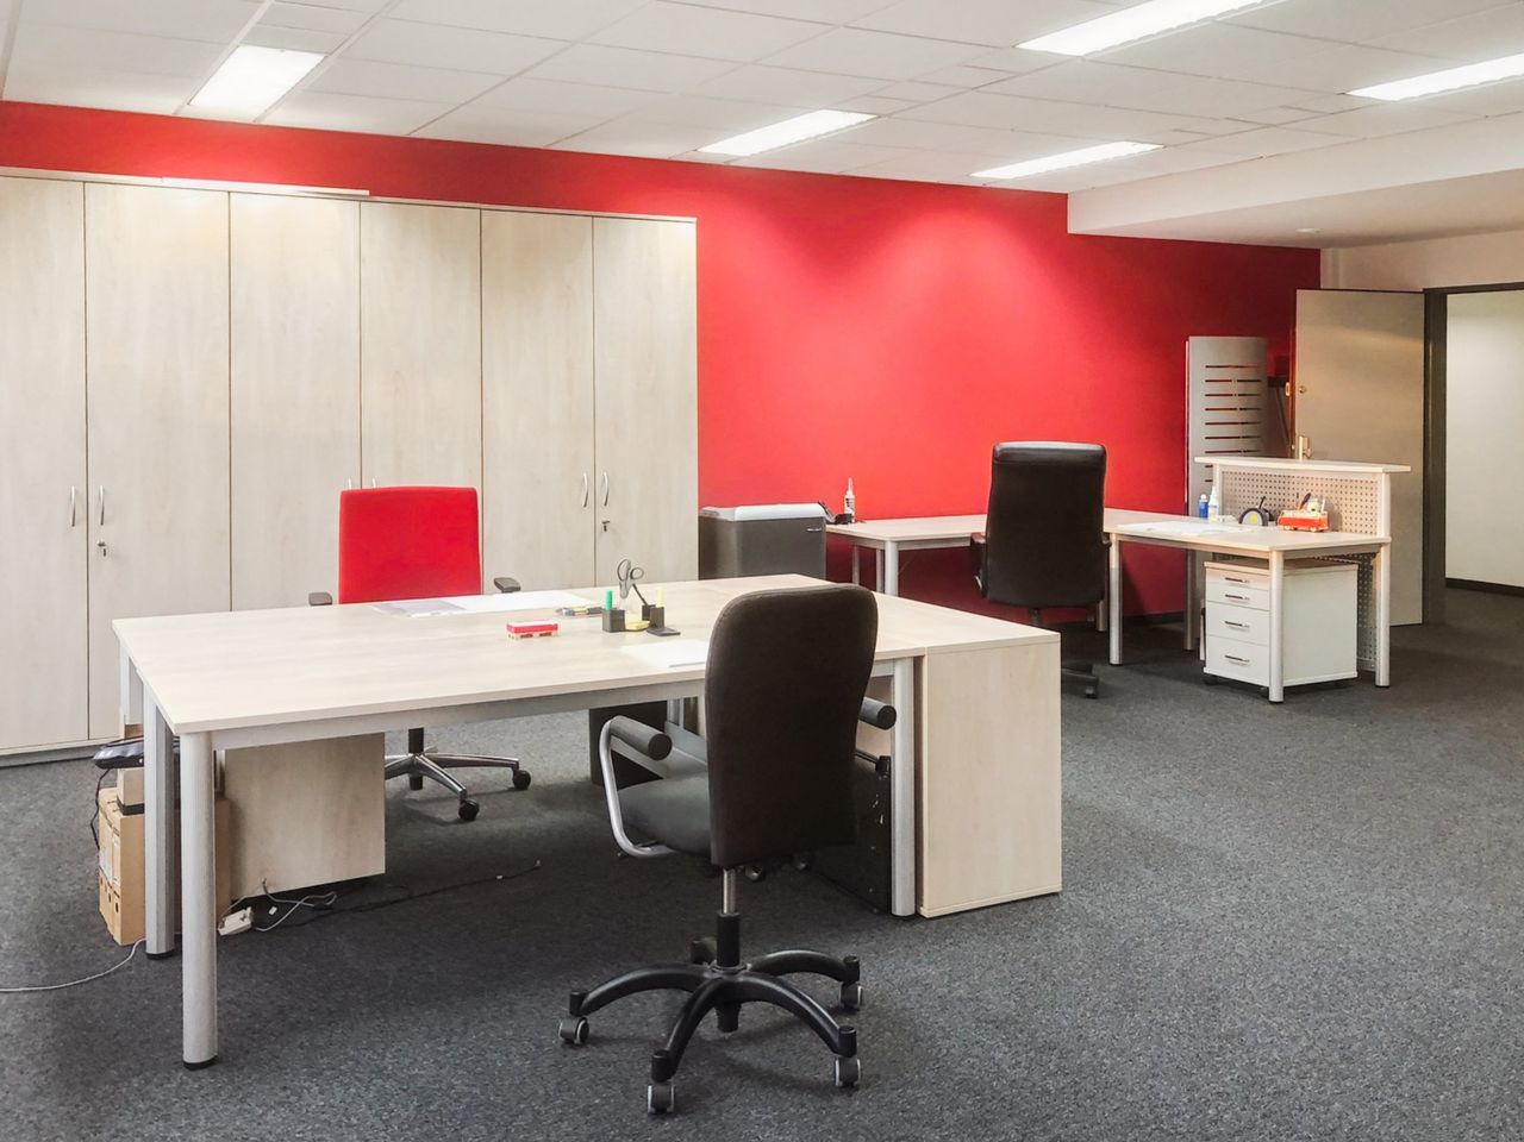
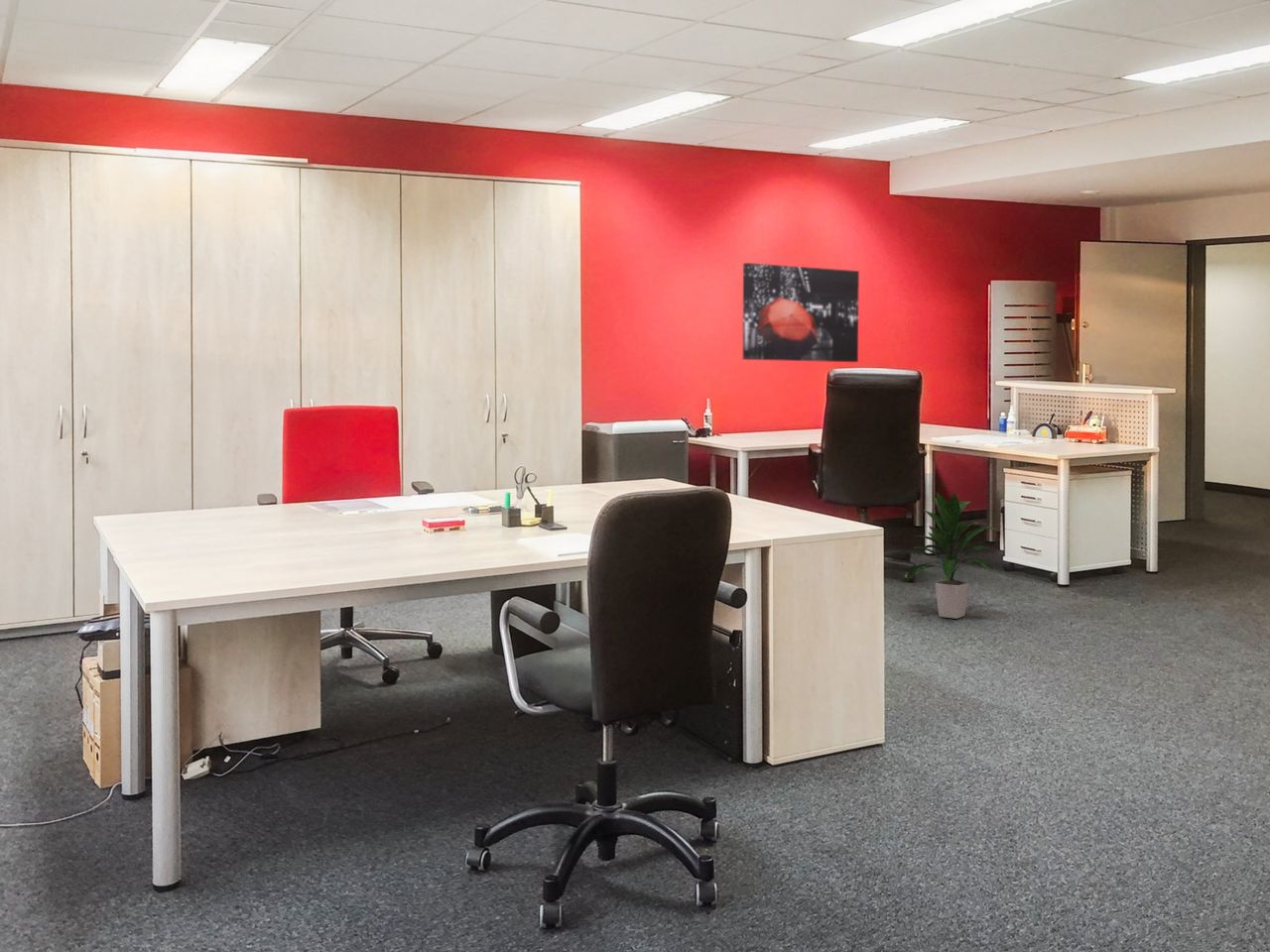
+ indoor plant [905,491,1002,620]
+ wall art [742,262,860,363]
